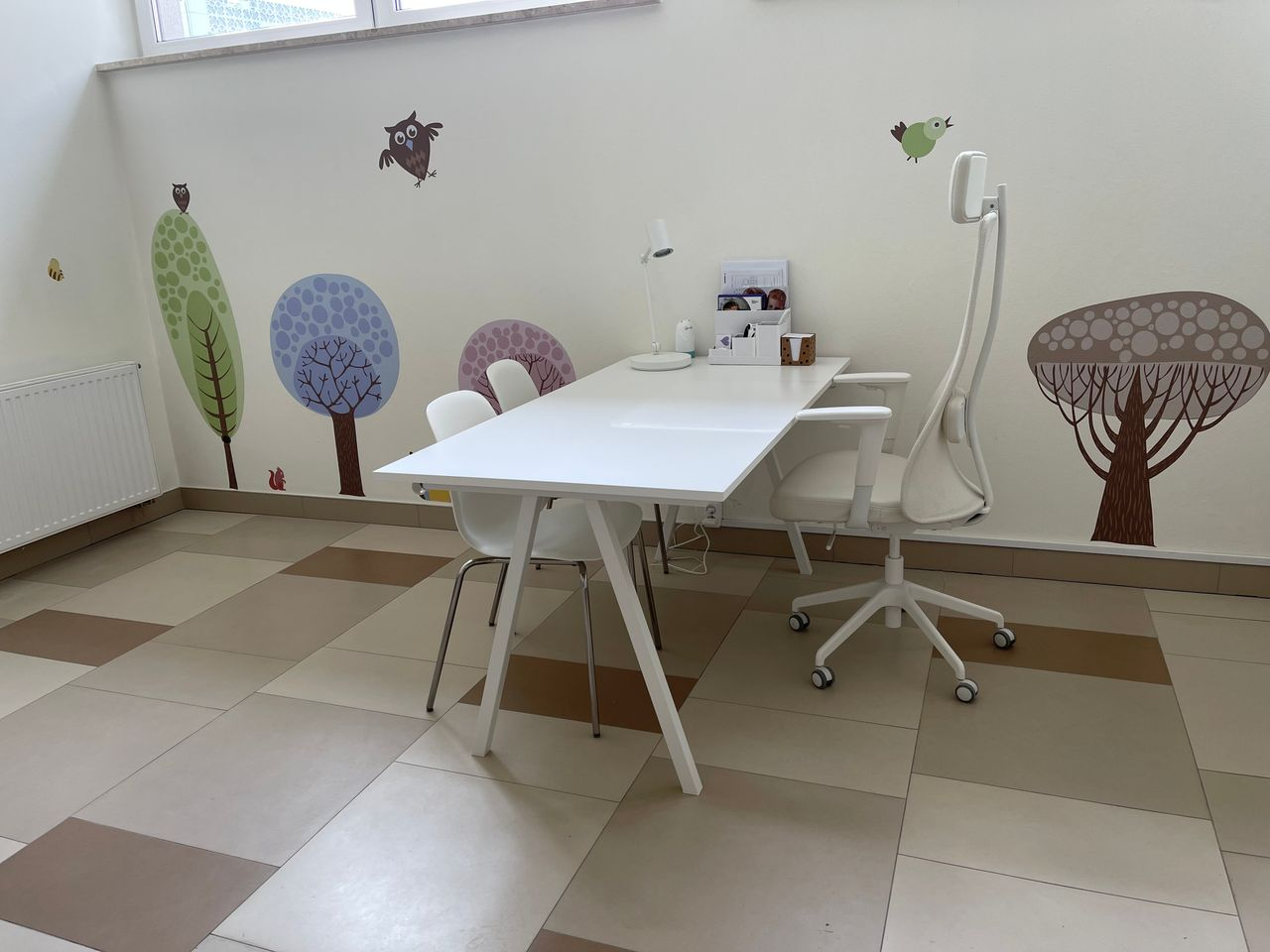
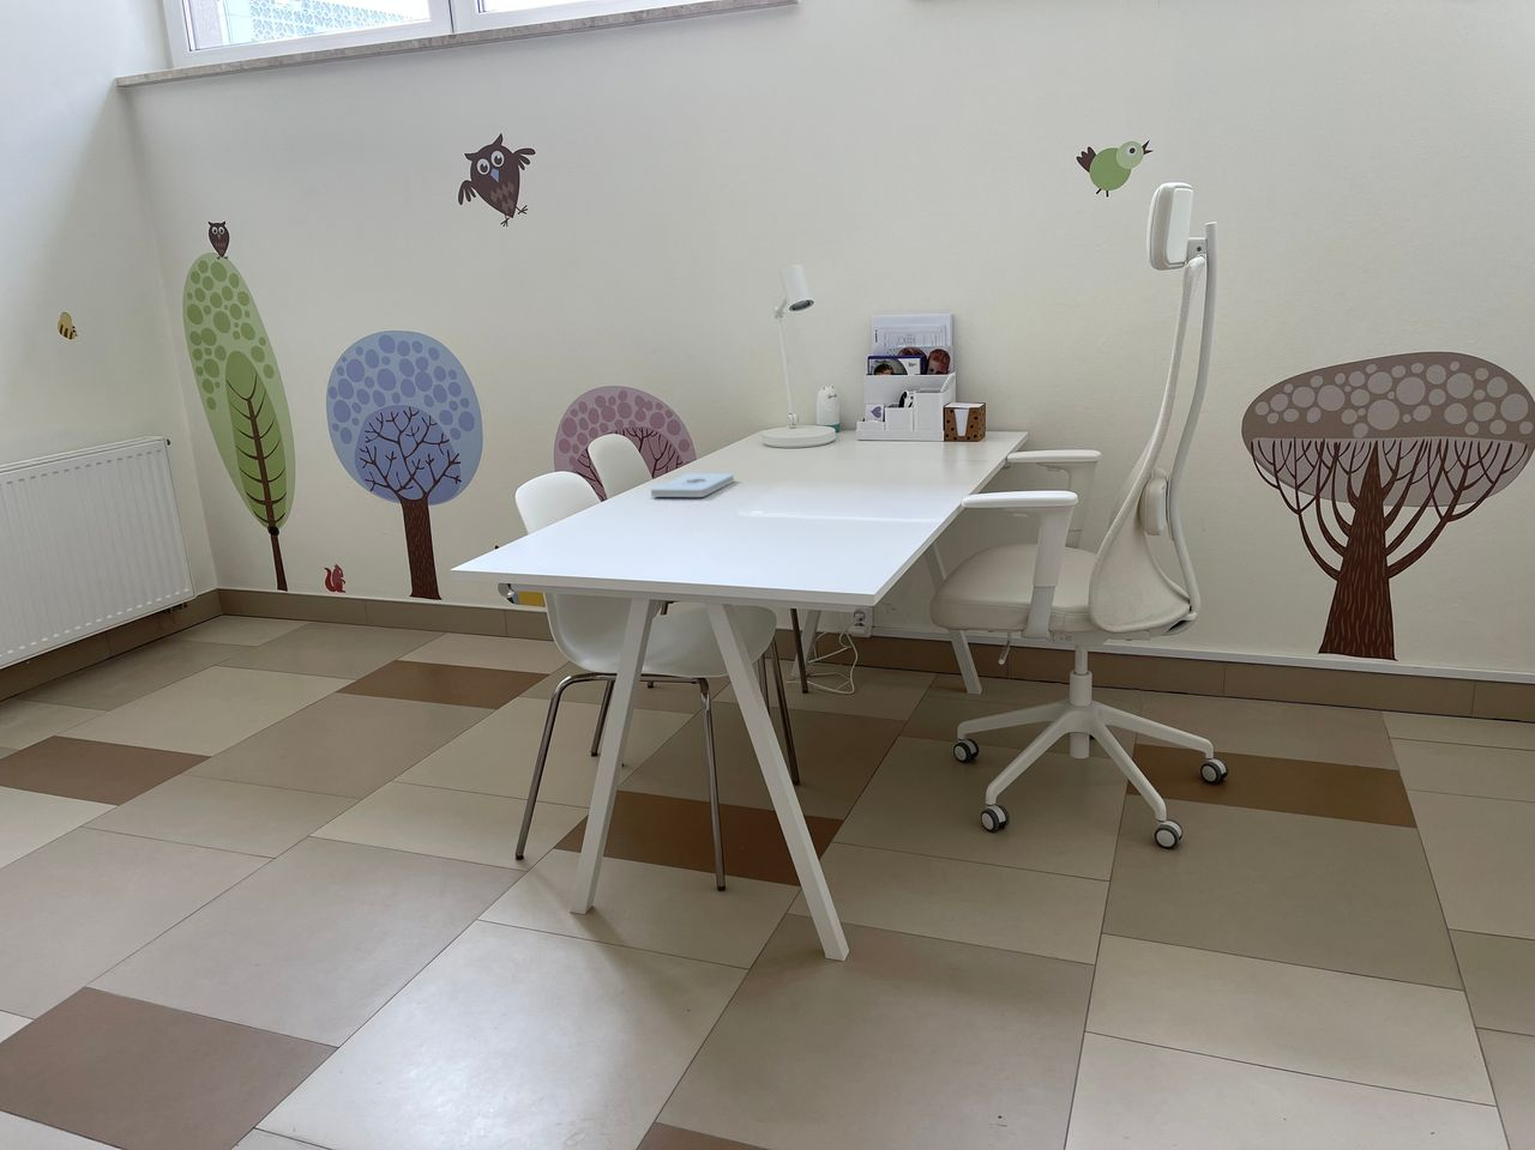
+ notepad [650,472,735,499]
